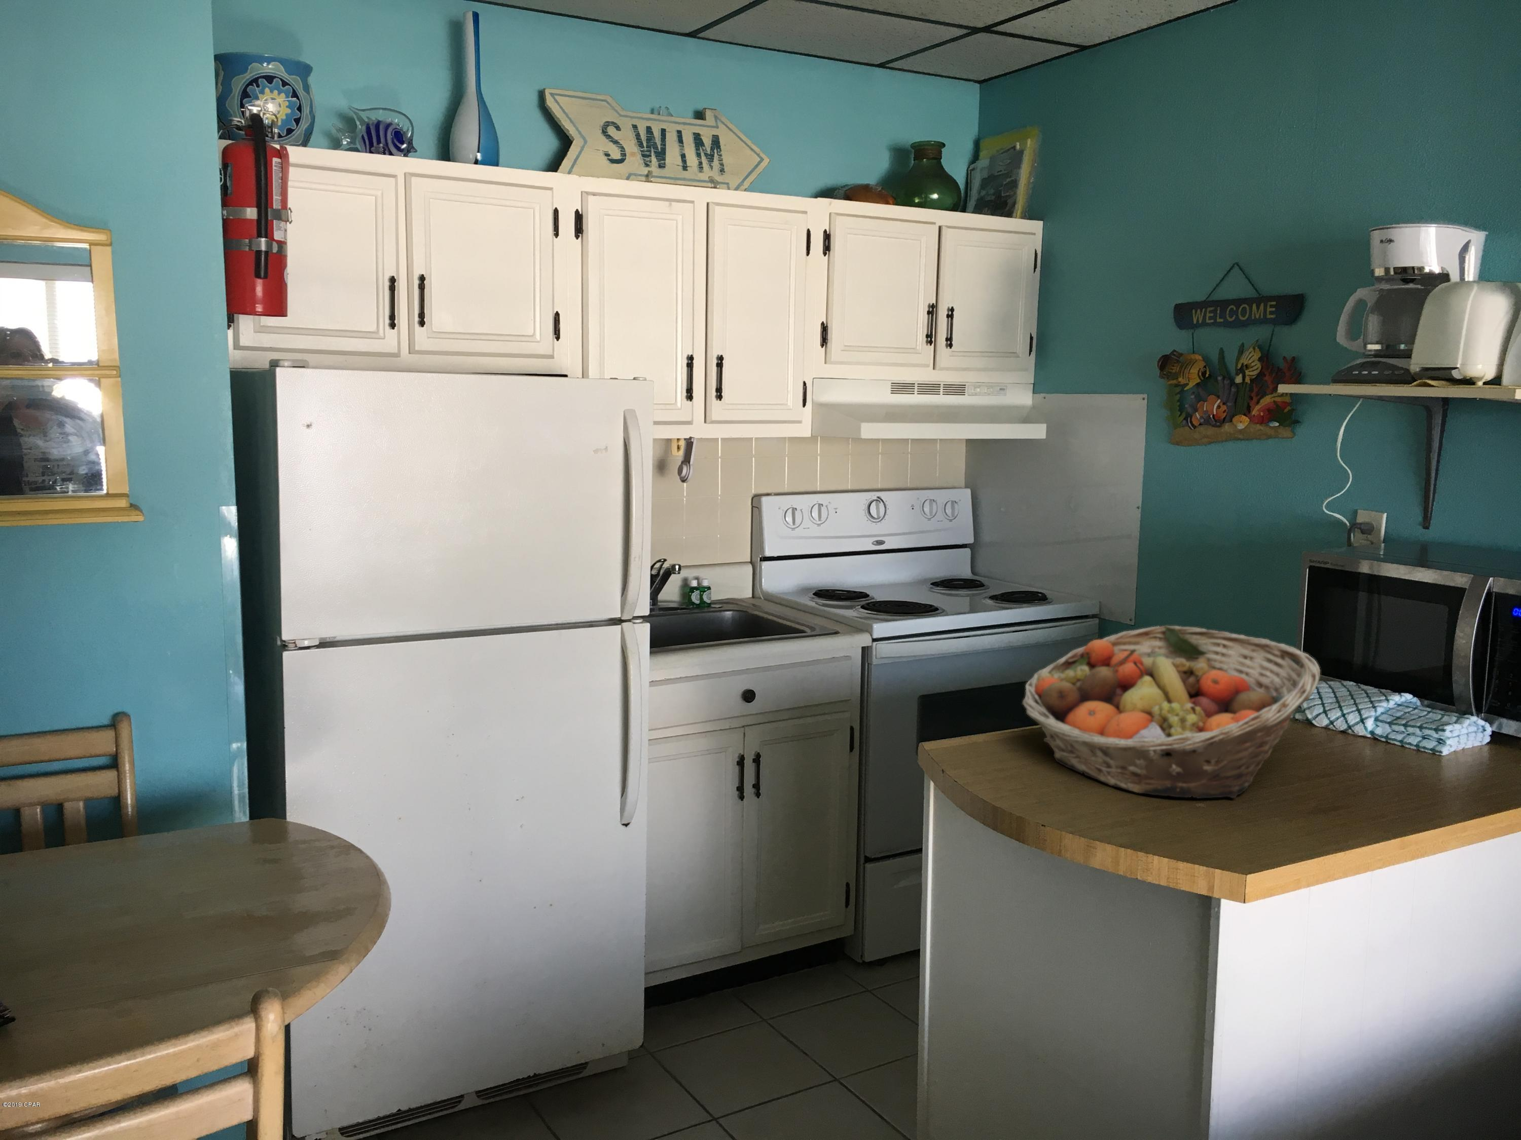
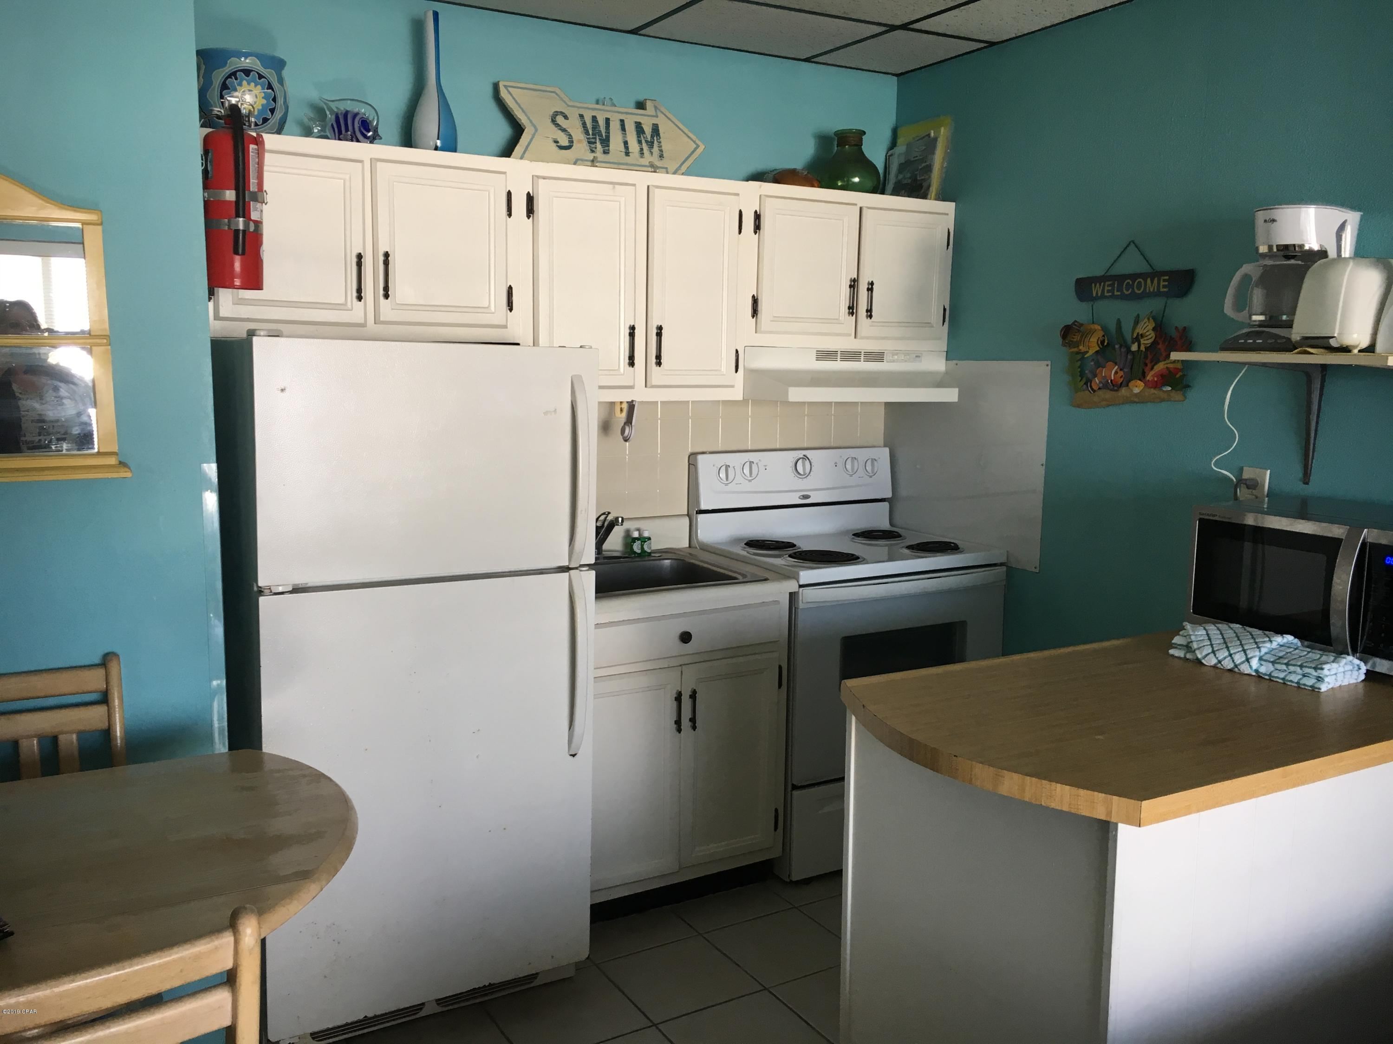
- fruit basket [1022,625,1321,799]
